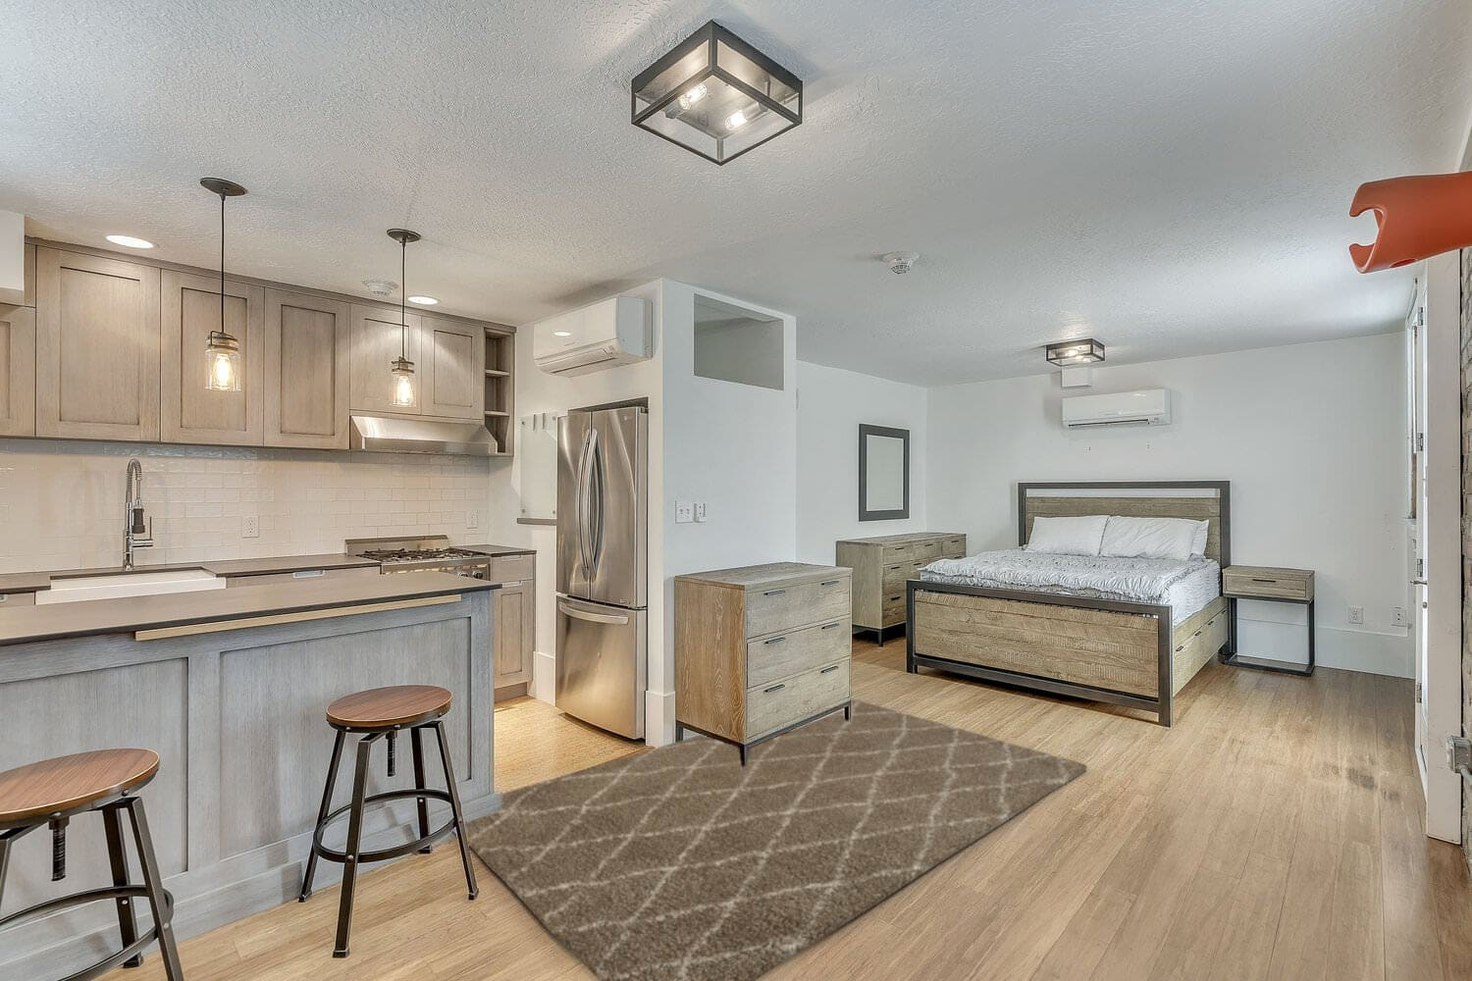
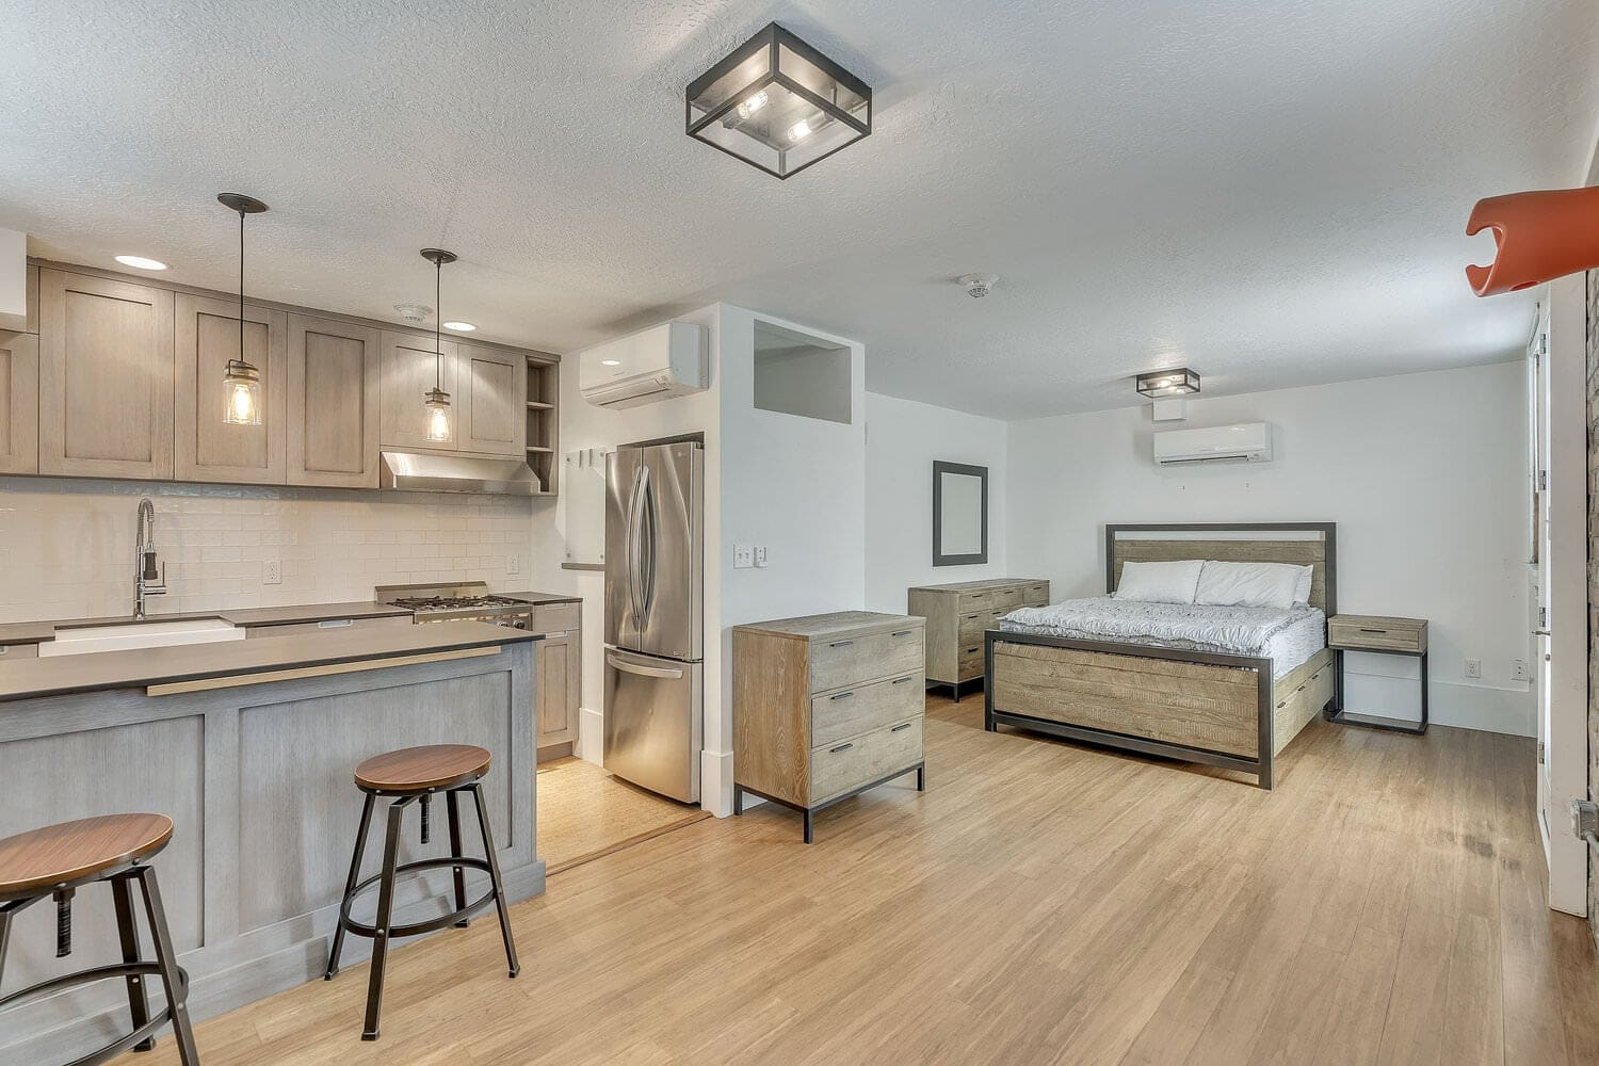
- rug [448,697,1089,981]
